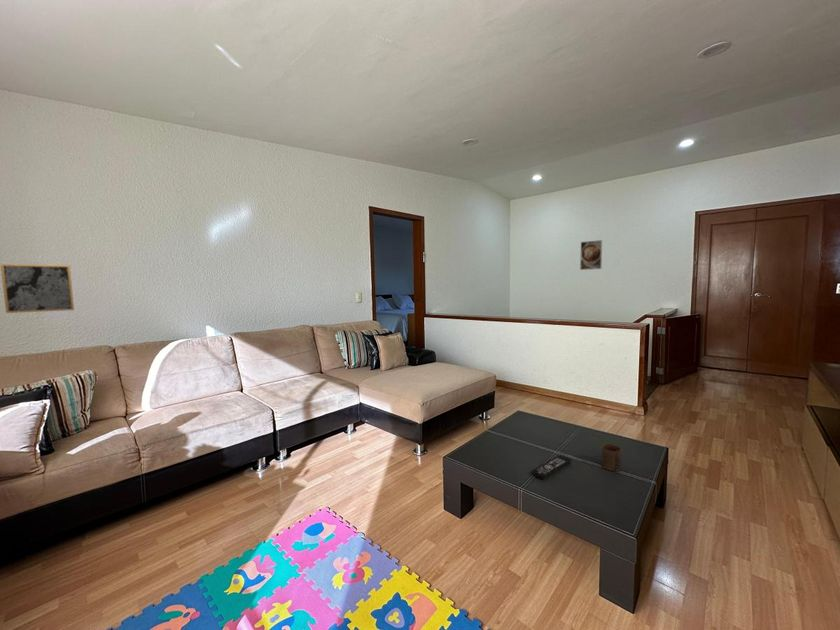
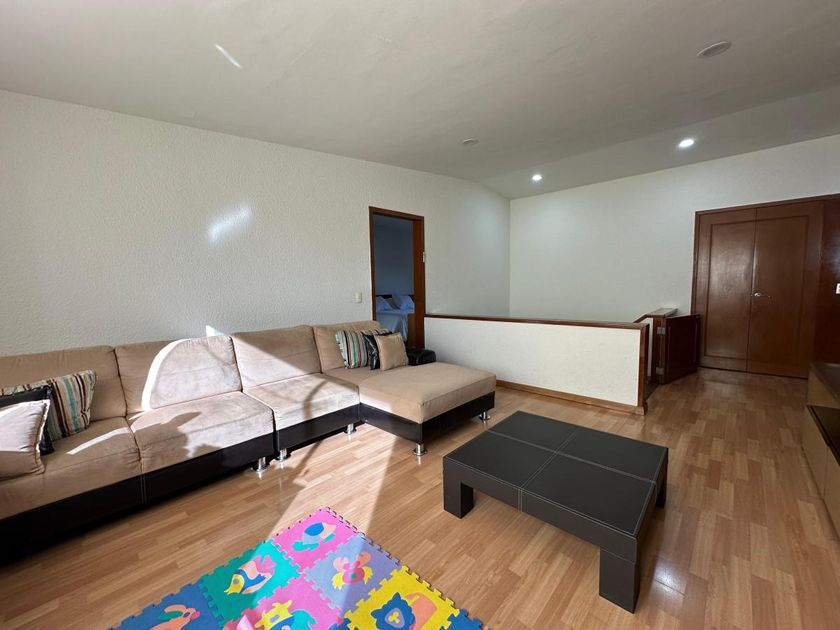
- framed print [579,239,603,271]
- wall art [0,263,75,314]
- cup [600,443,623,473]
- remote control [531,454,572,480]
